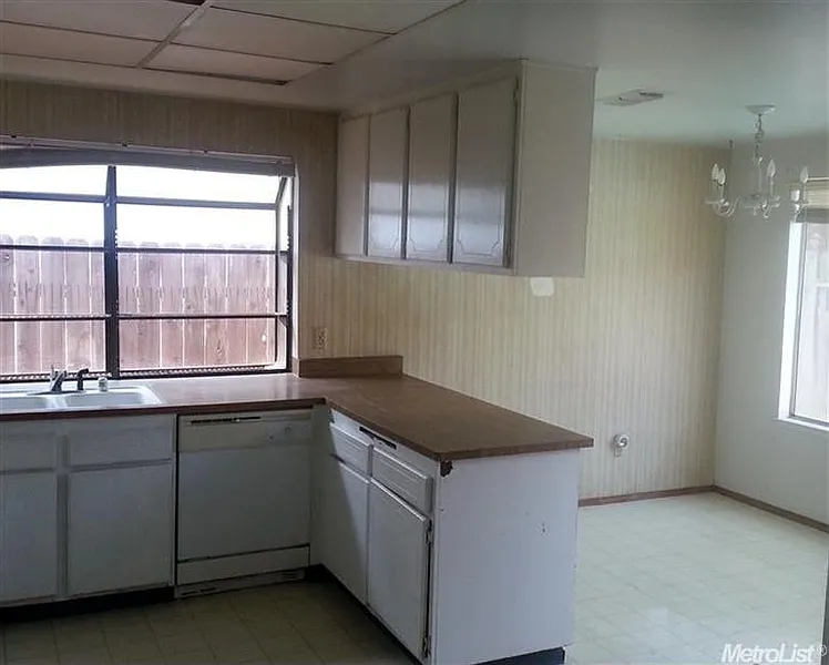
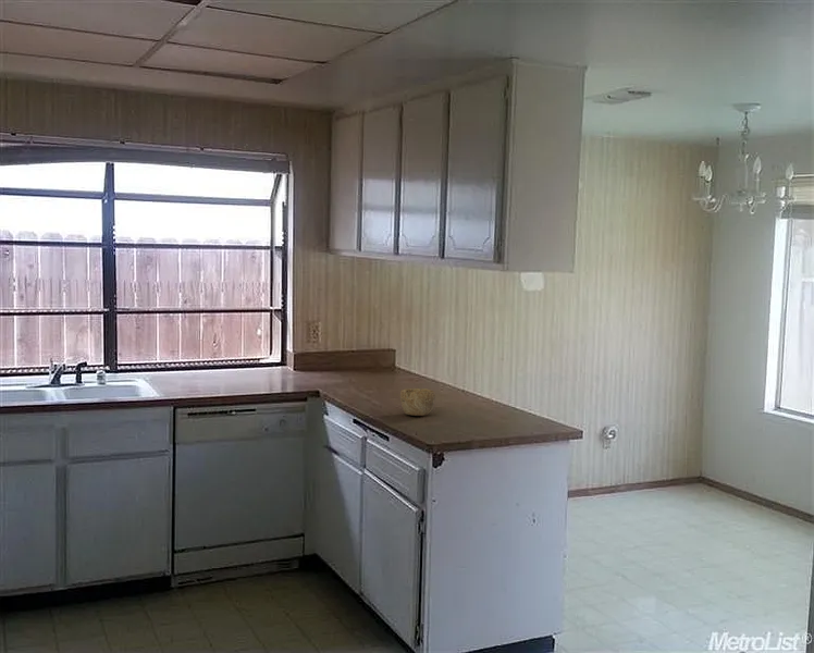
+ bowl [399,387,436,417]
